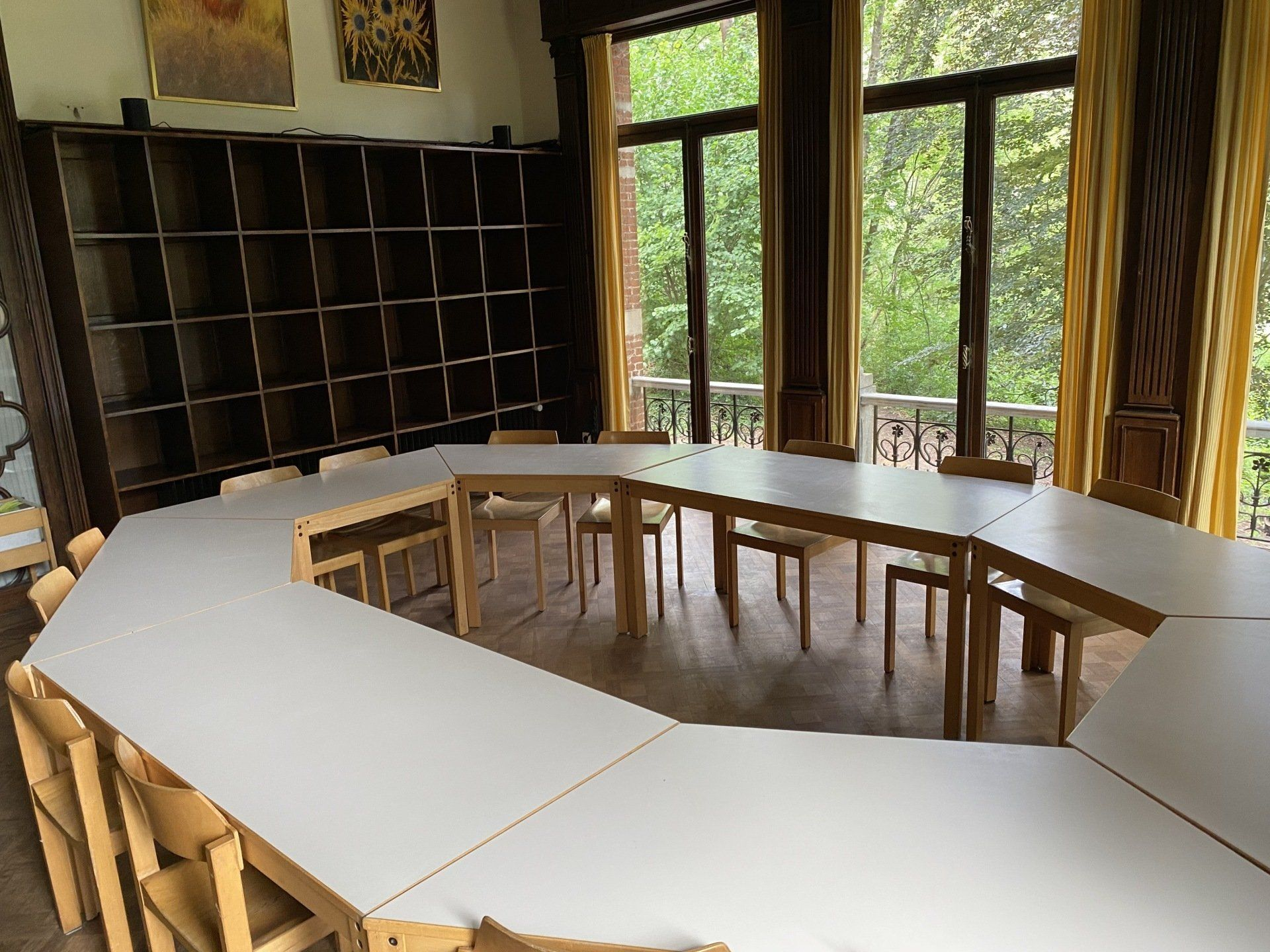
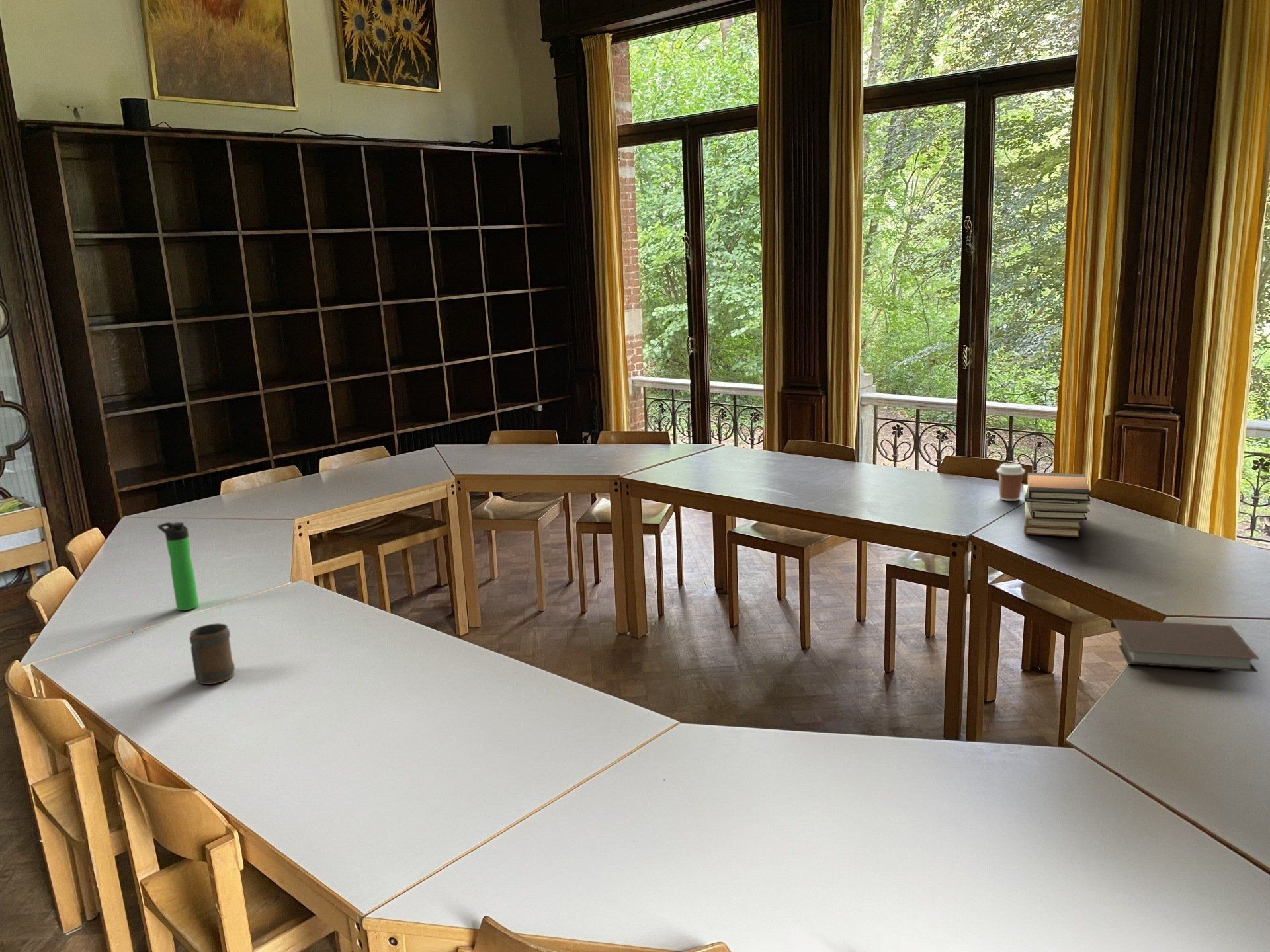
+ bottle [157,522,200,611]
+ coffee cup [996,463,1026,502]
+ book stack [1023,472,1091,538]
+ mug [189,623,235,685]
+ notebook [1110,619,1260,673]
